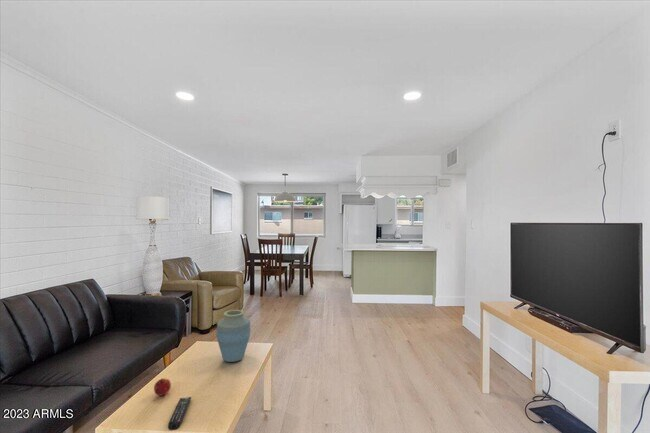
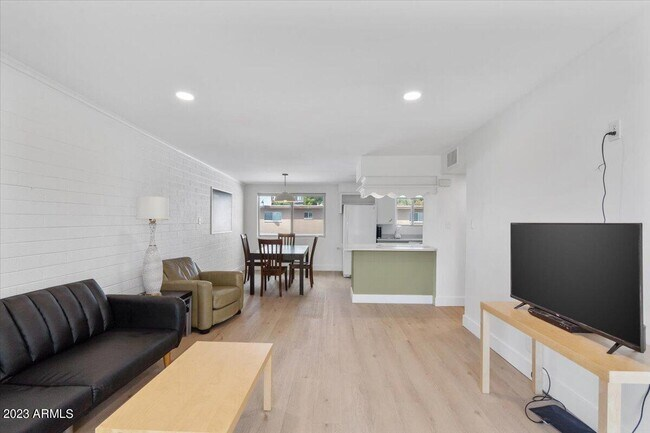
- peach [153,378,172,397]
- vase [215,309,251,363]
- remote control [167,396,192,431]
